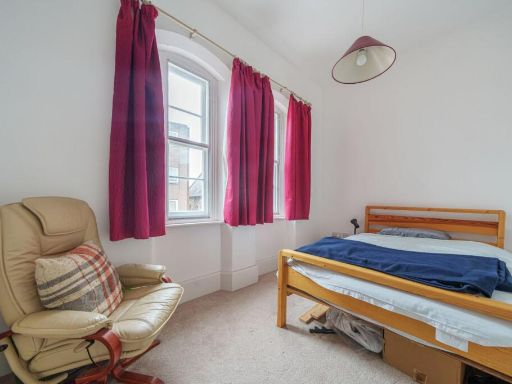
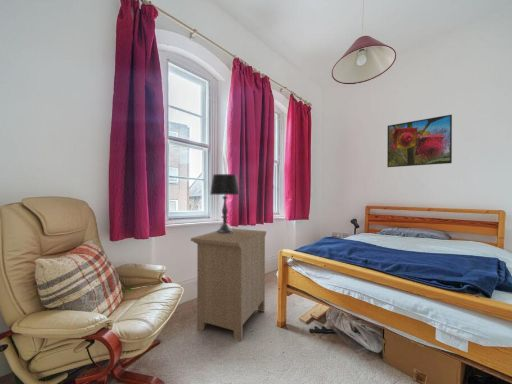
+ table lamp [209,173,240,234]
+ nightstand [190,227,267,342]
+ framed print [386,114,453,168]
